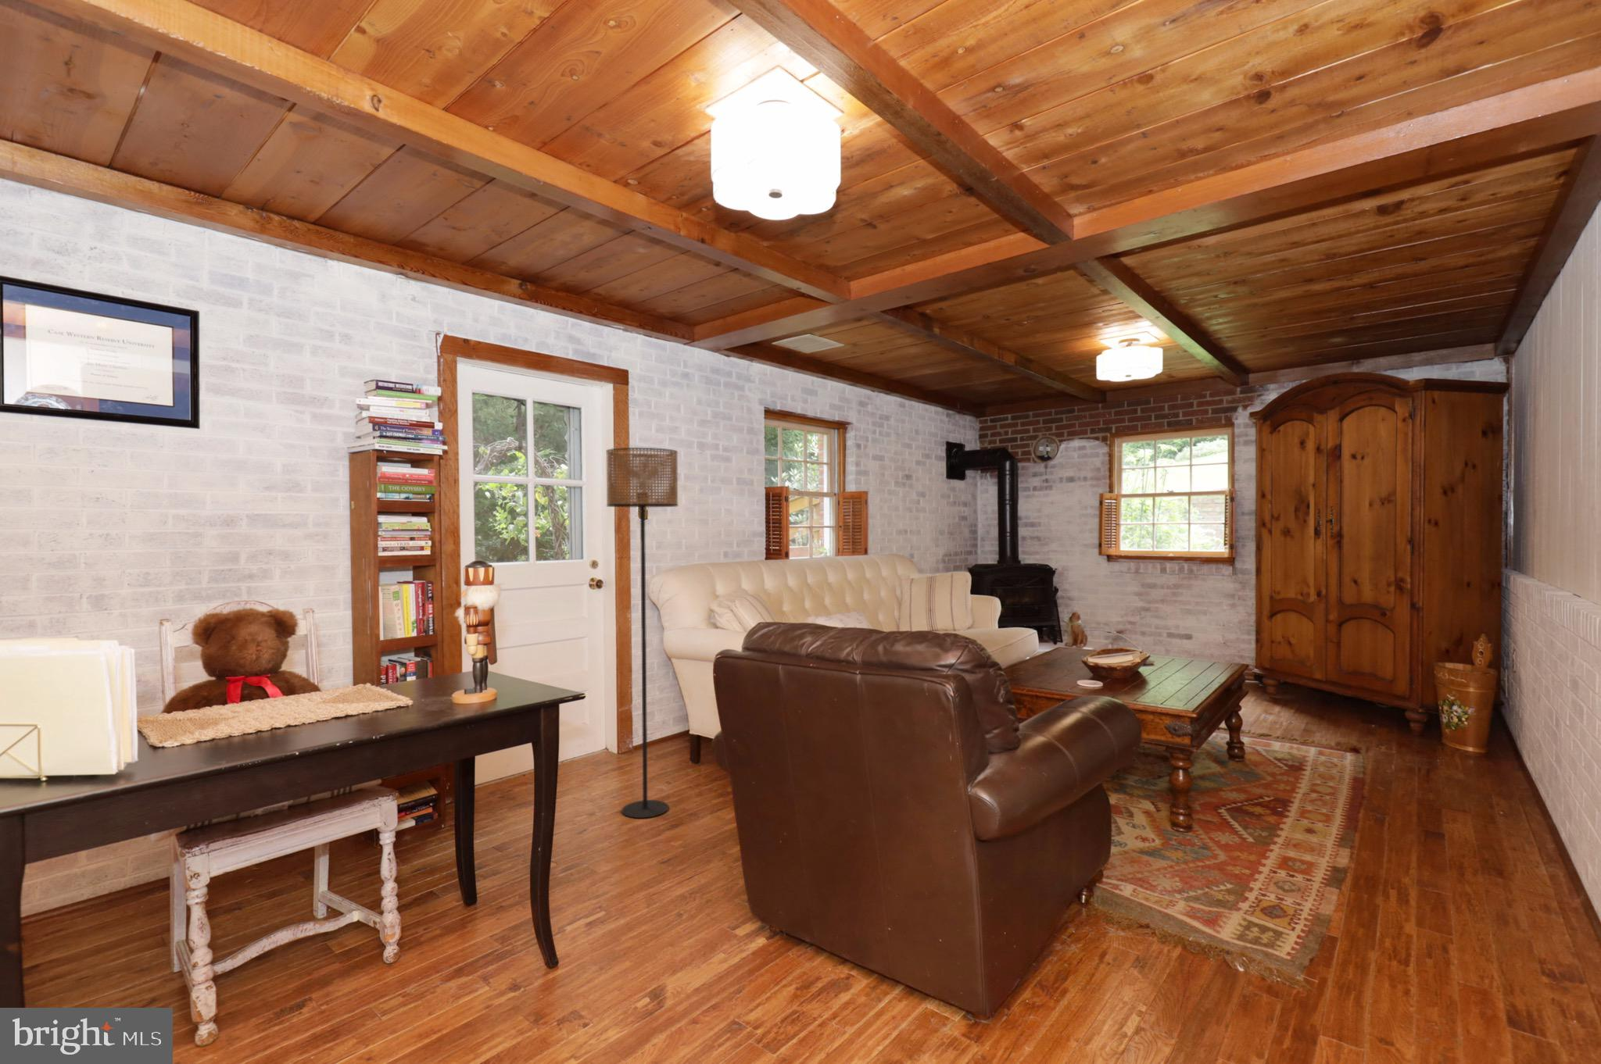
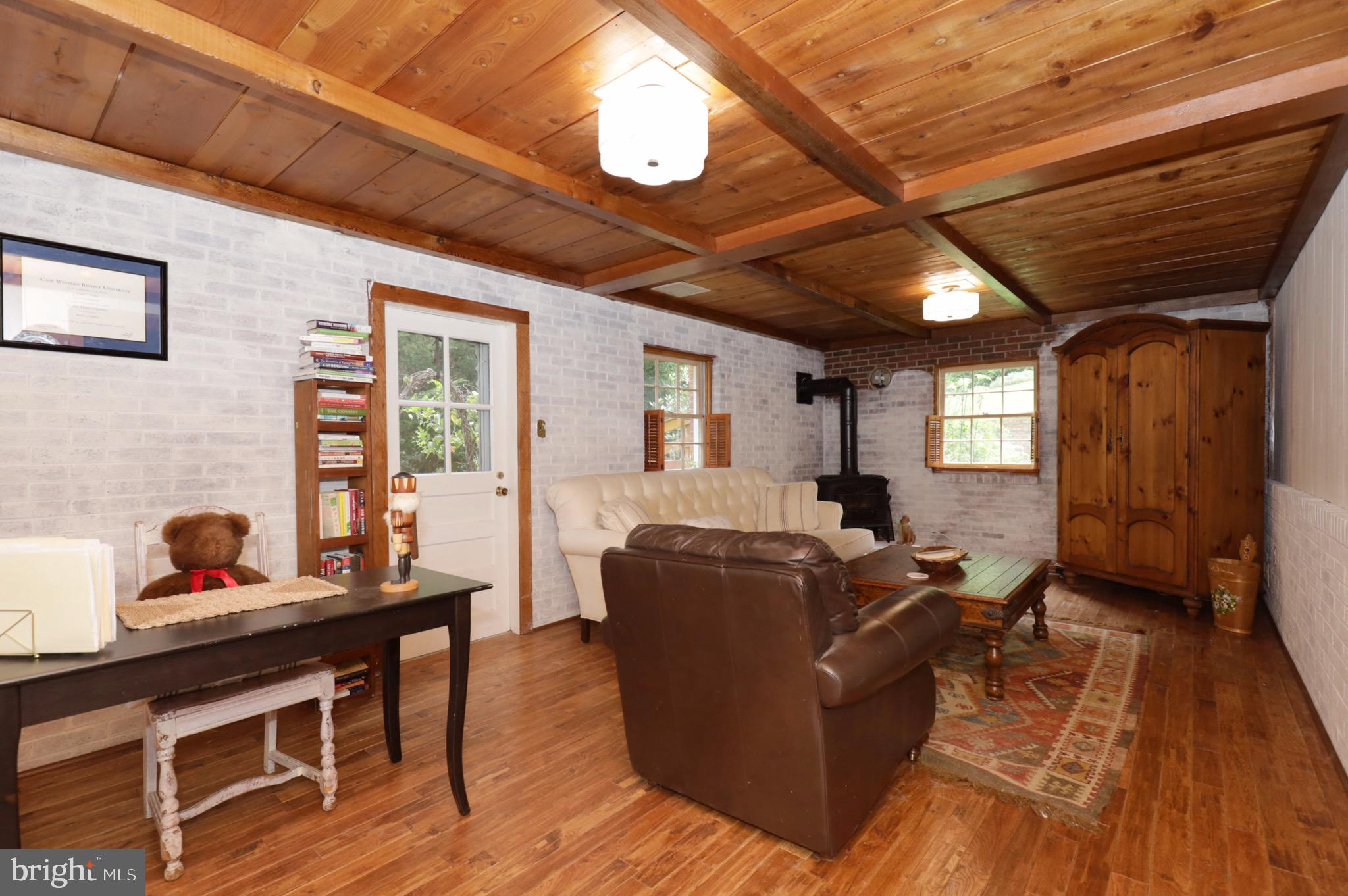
- floor lamp [605,446,678,818]
